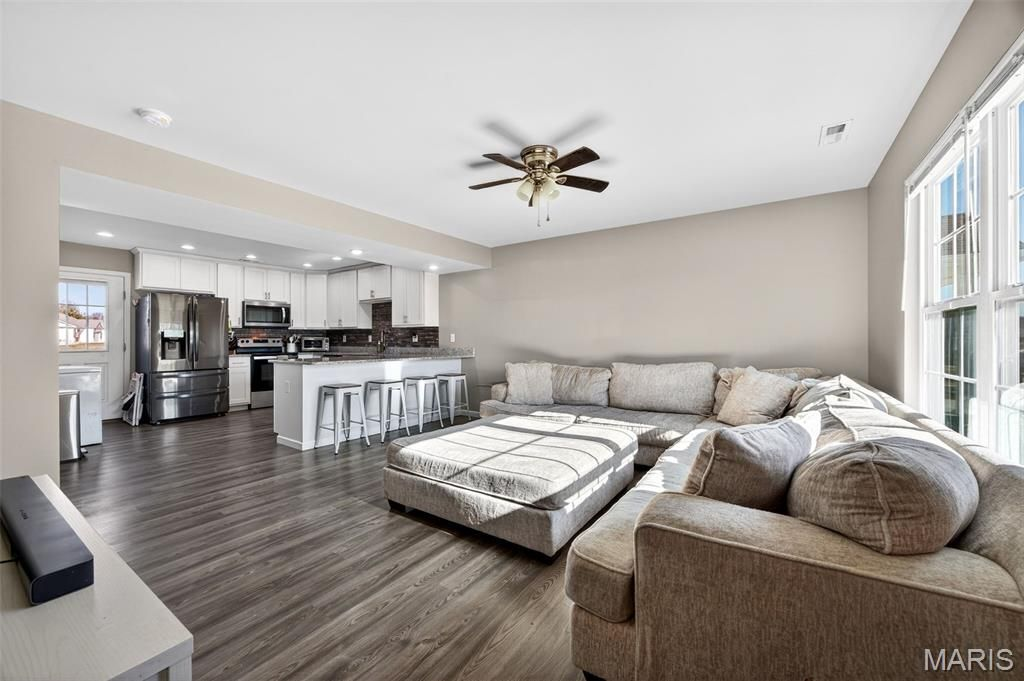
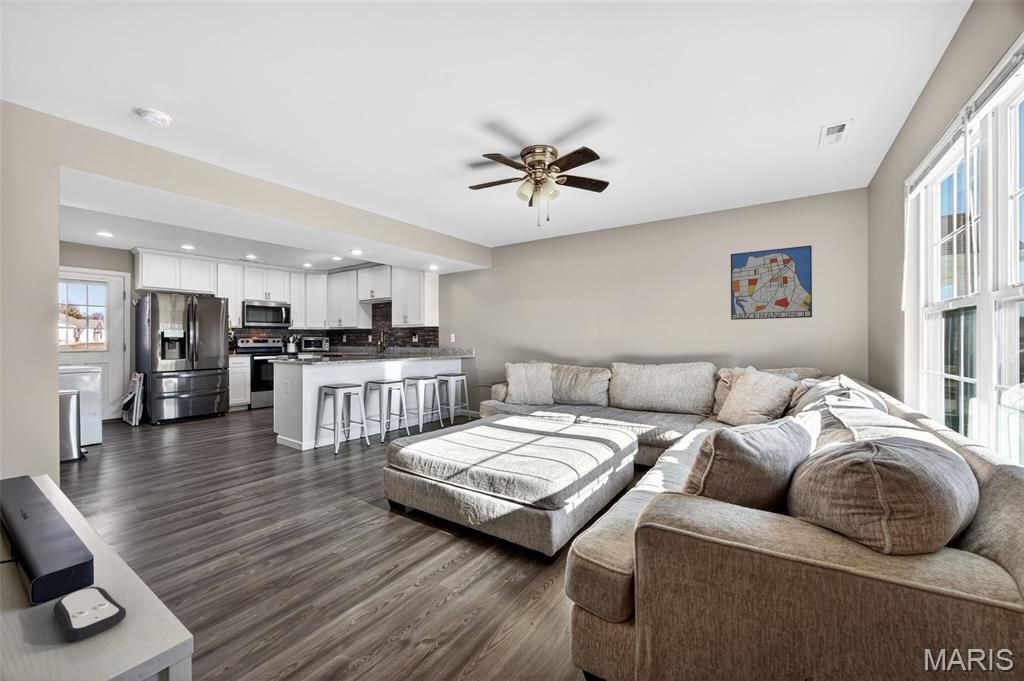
+ wall art [730,244,813,321]
+ remote control [52,586,127,642]
